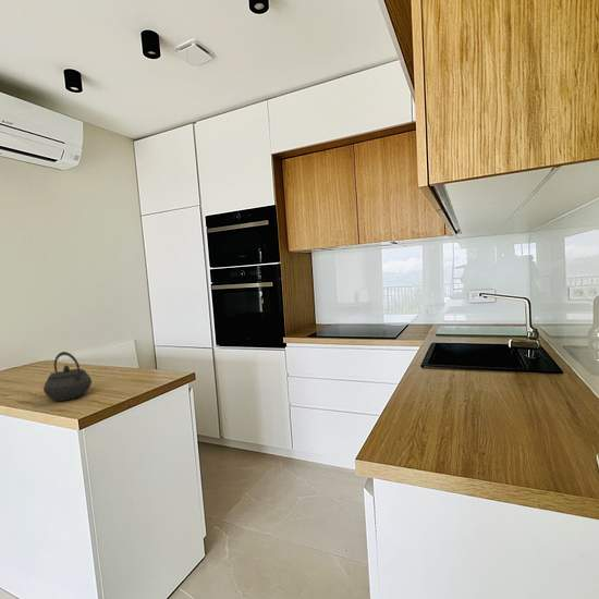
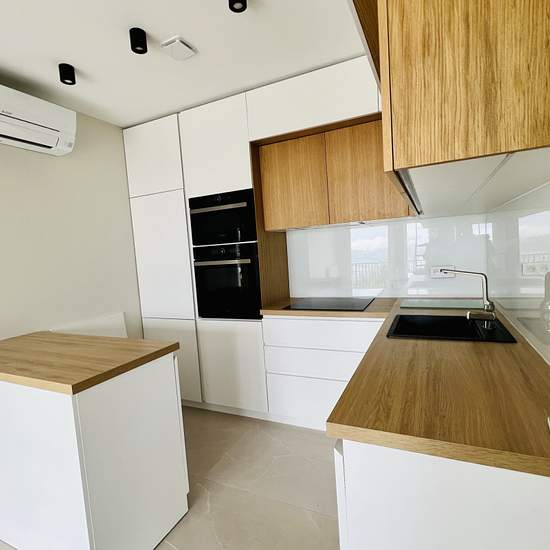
- kettle [42,351,93,402]
